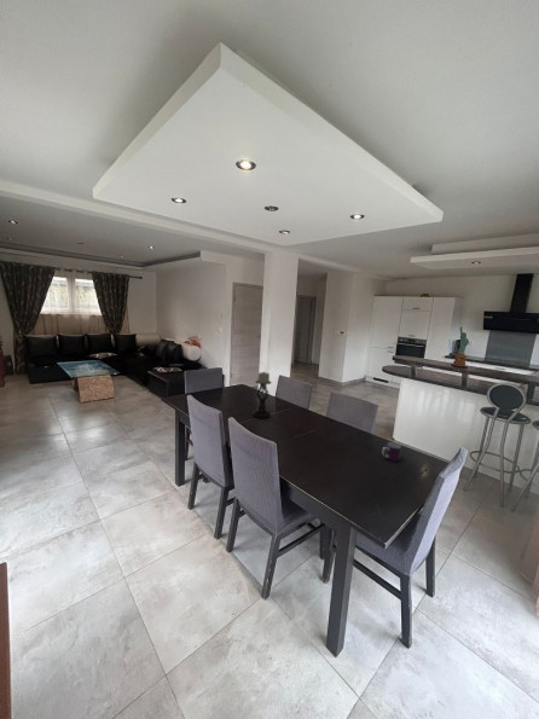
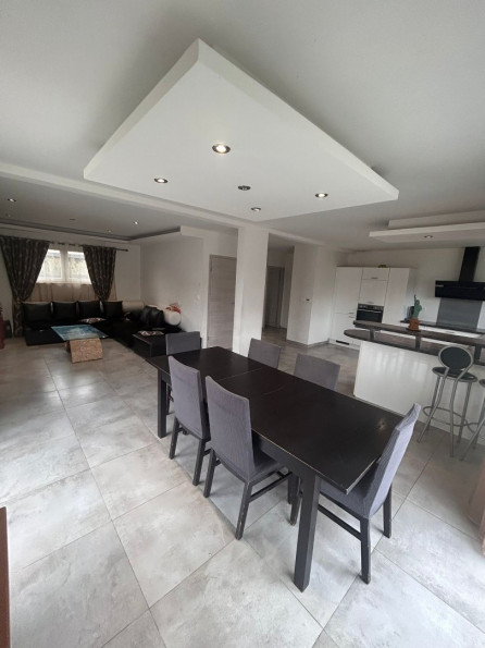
- mug [381,441,402,463]
- candle holder [251,371,273,419]
